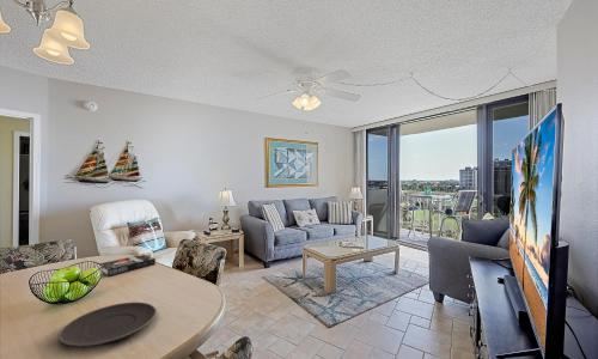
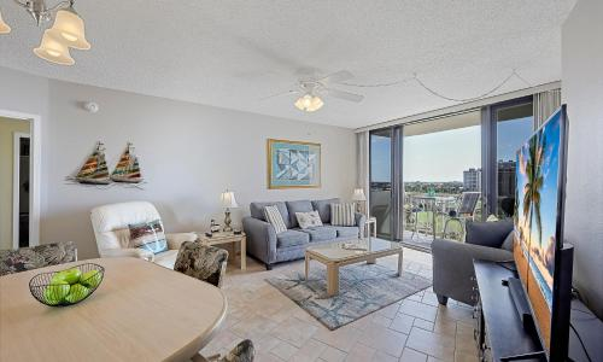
- plate [57,302,158,348]
- book [98,254,157,278]
